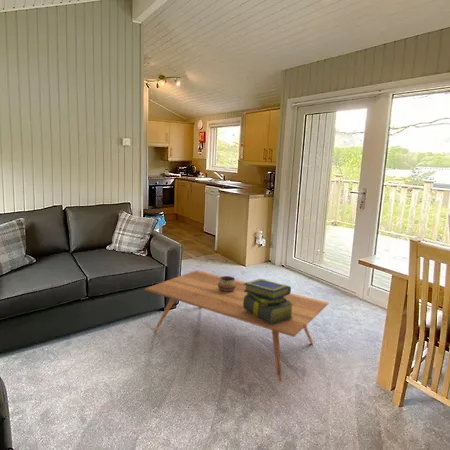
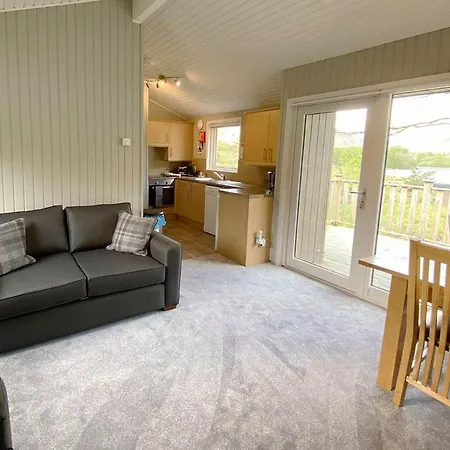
- decorative bowl [218,275,236,292]
- stack of books [243,278,294,324]
- coffee table [144,269,330,383]
